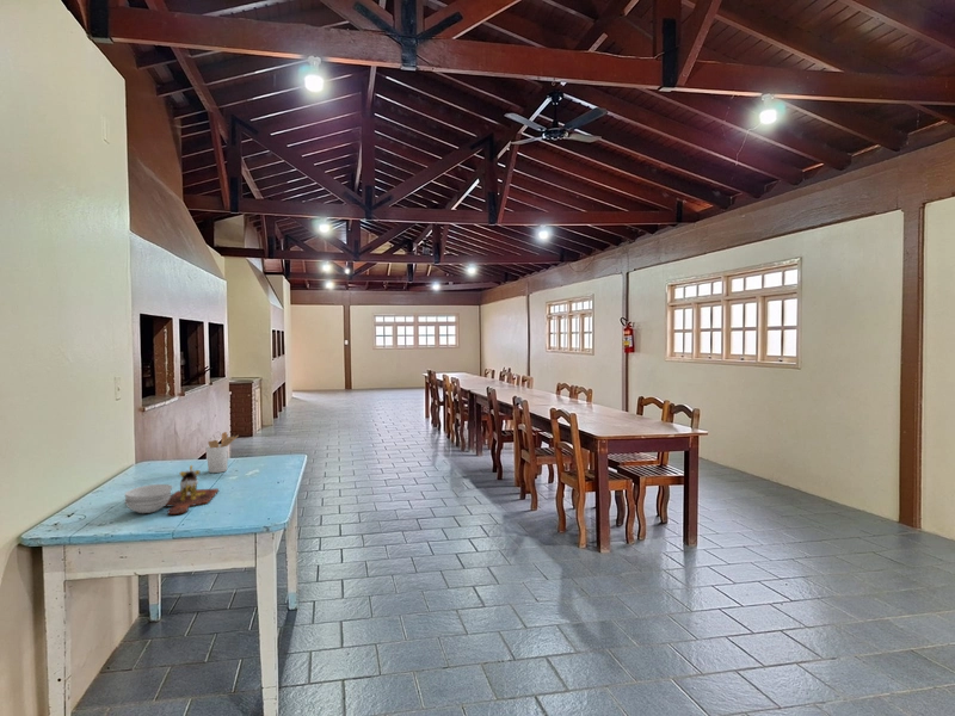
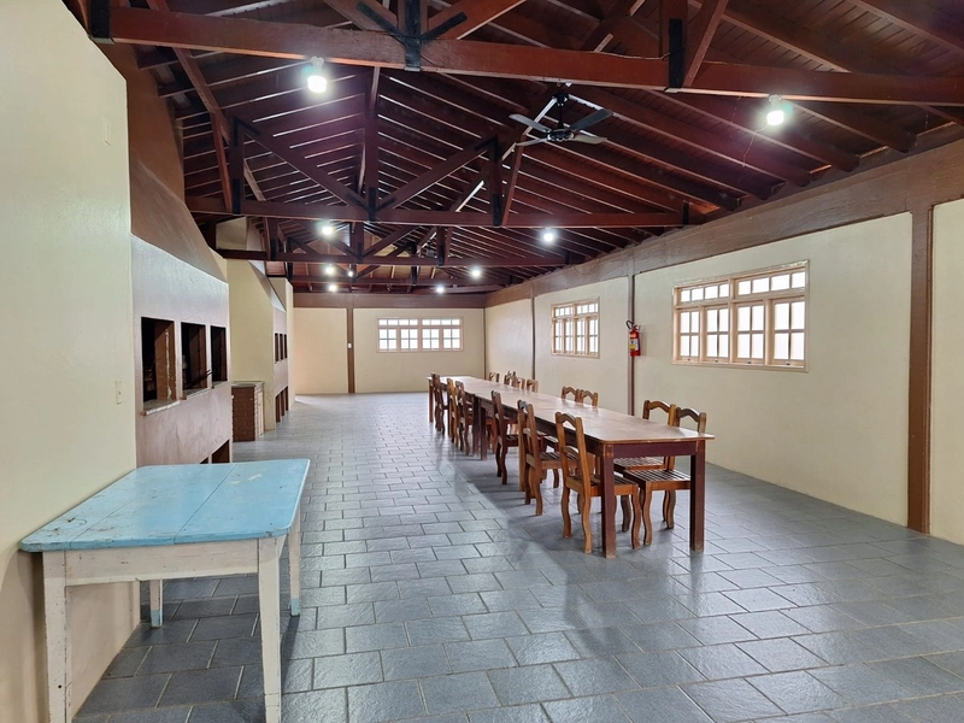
- cutting board [124,464,220,516]
- utensil holder [205,431,240,474]
